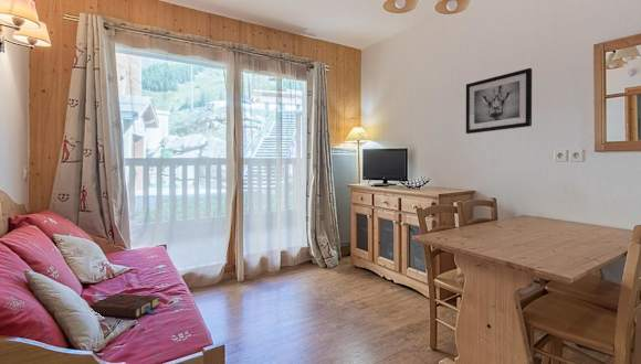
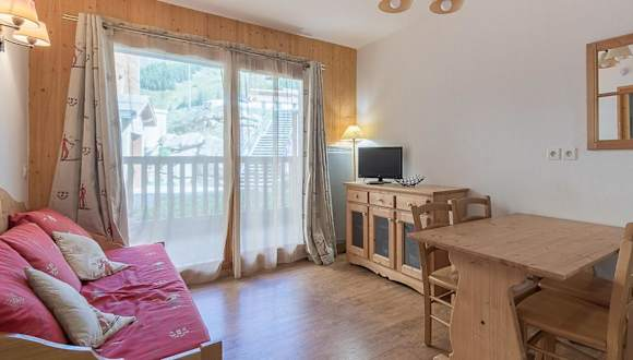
- wall art [465,67,533,135]
- book [88,292,160,319]
